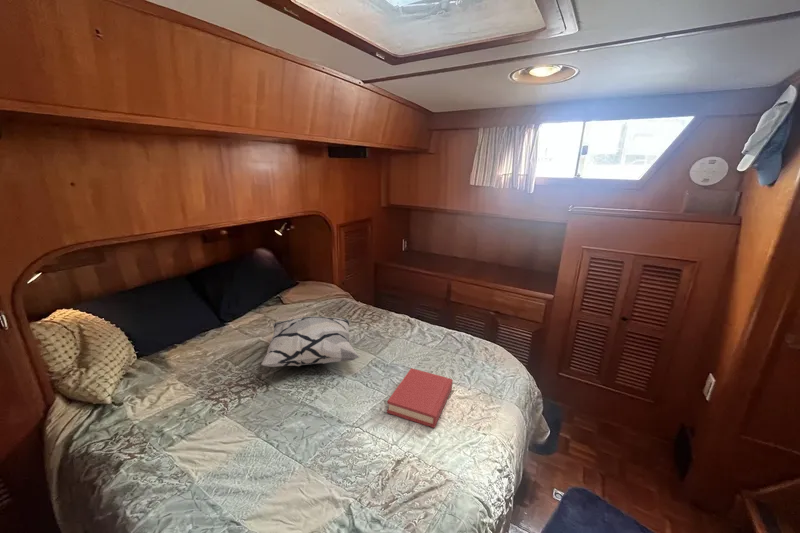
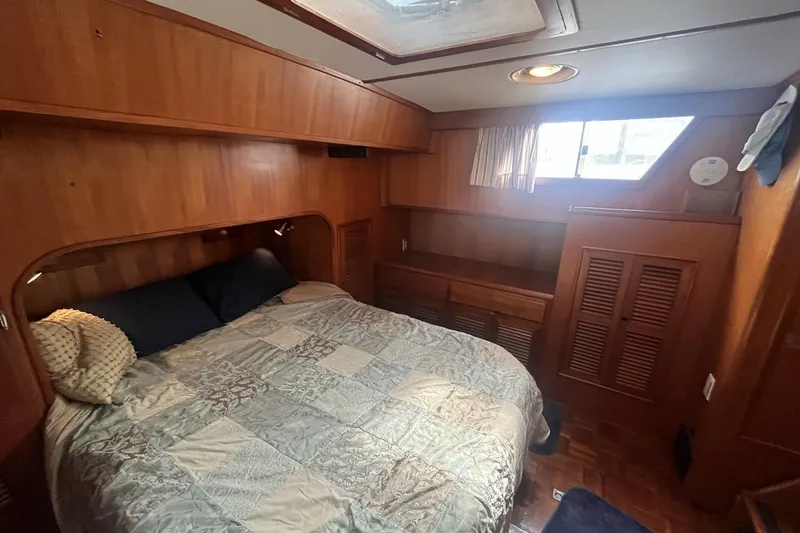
- hardback book [386,367,454,429]
- decorative pillow [260,315,360,368]
